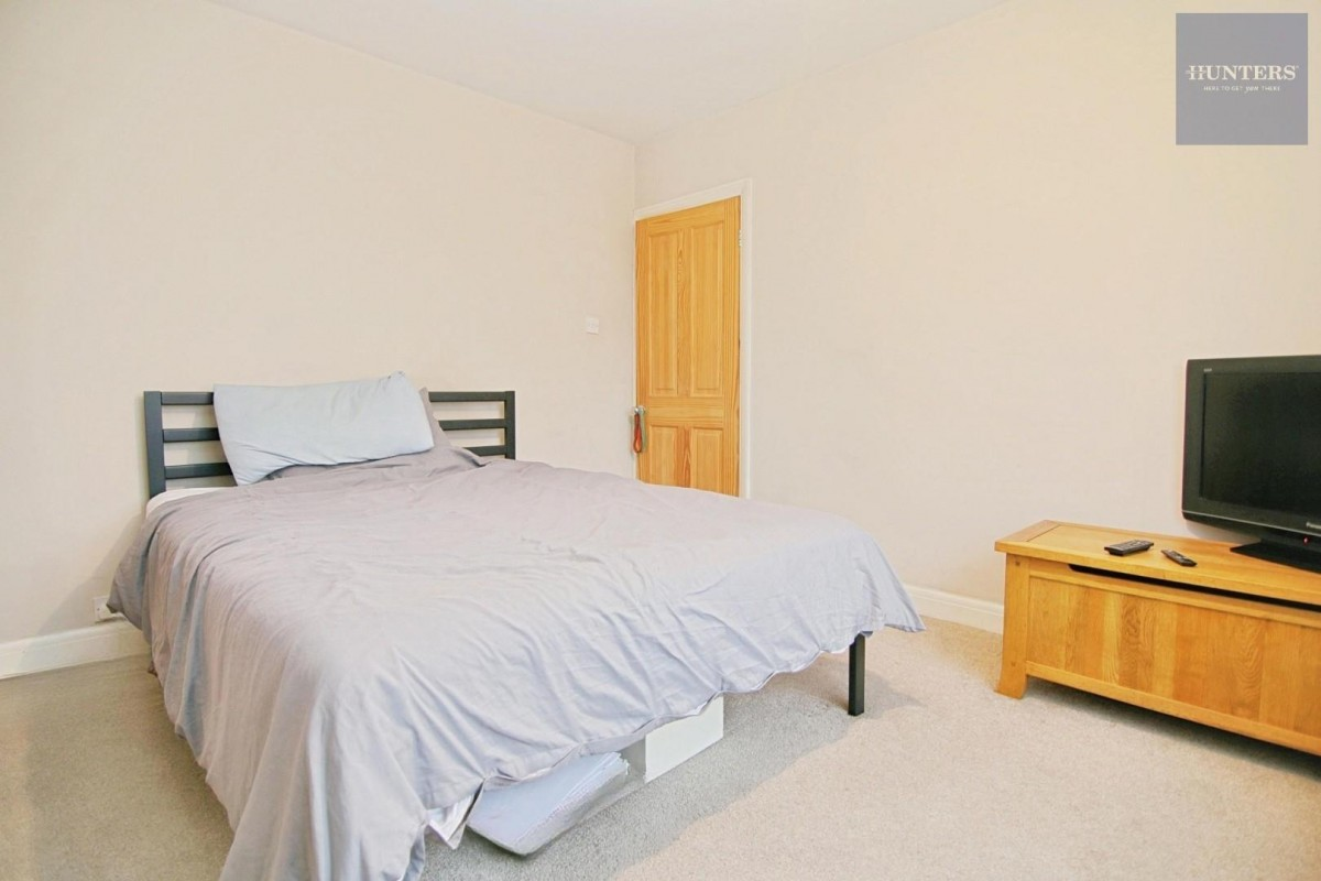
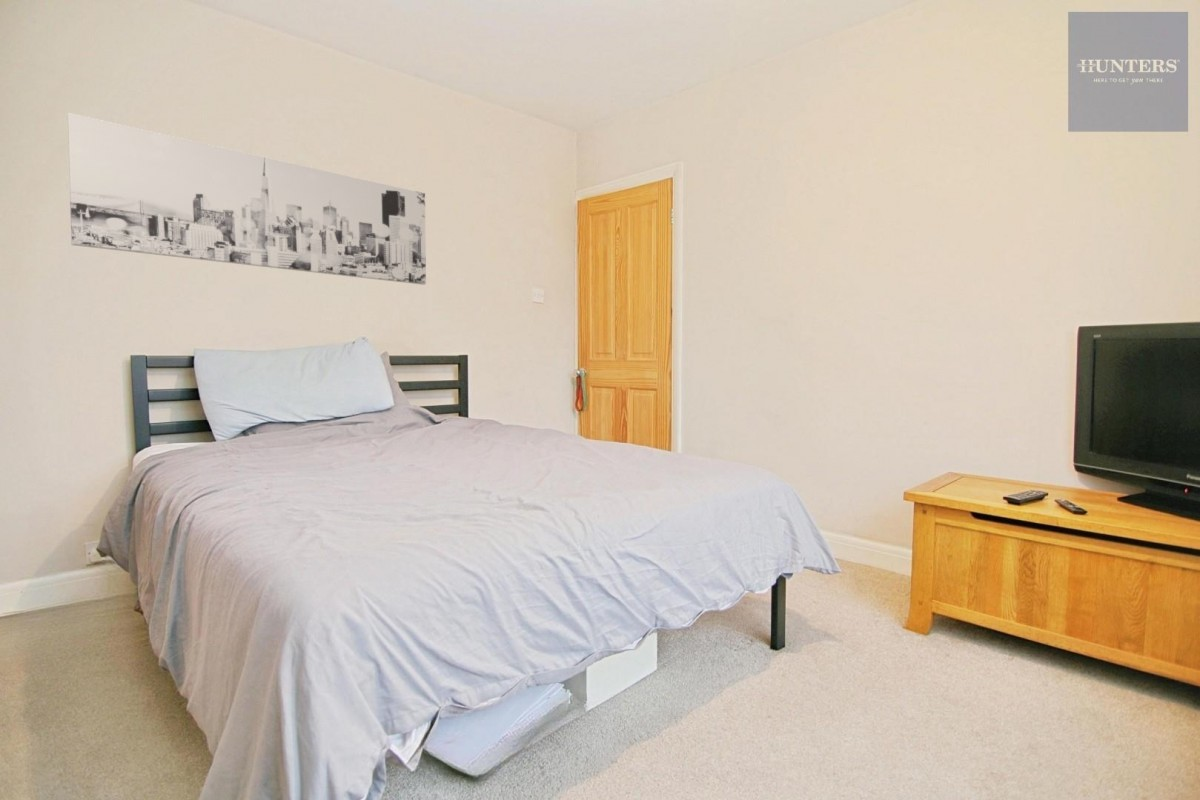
+ wall art [66,112,427,286]
